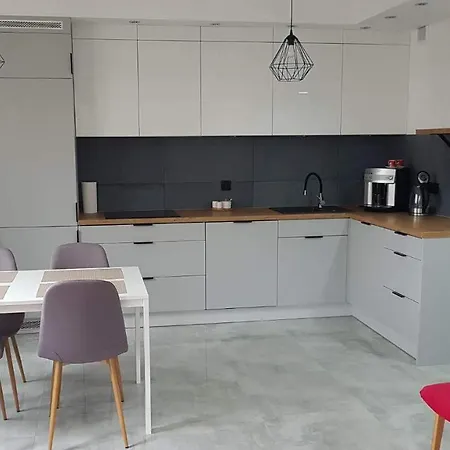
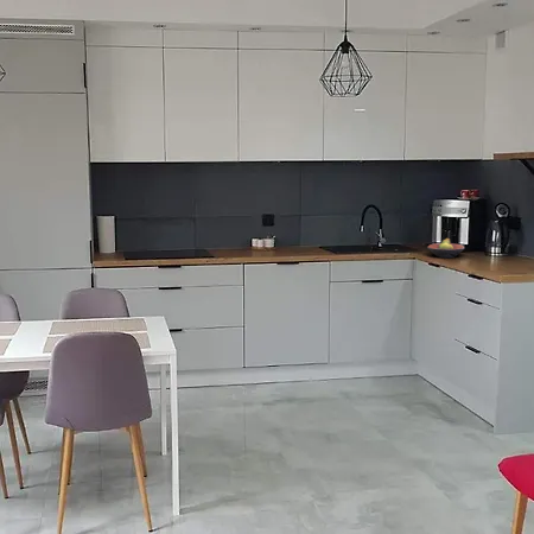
+ fruit bowl [426,237,466,259]
